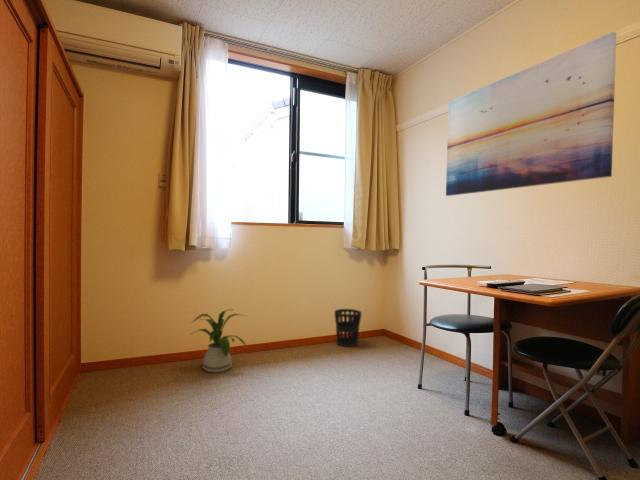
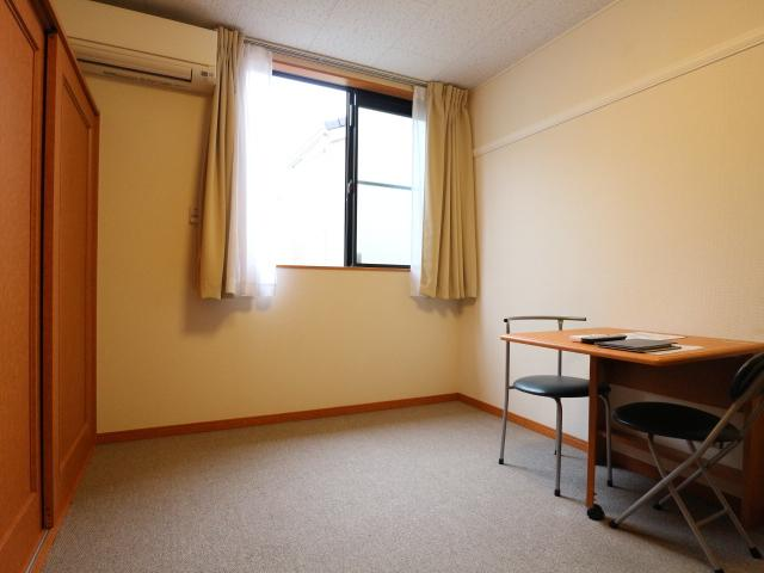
- wall art [445,31,617,197]
- wastebasket [333,308,363,348]
- house plant [188,308,249,374]
